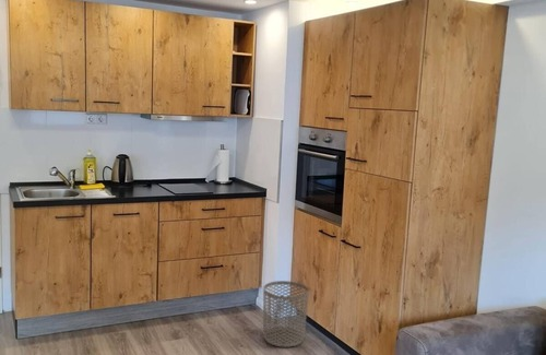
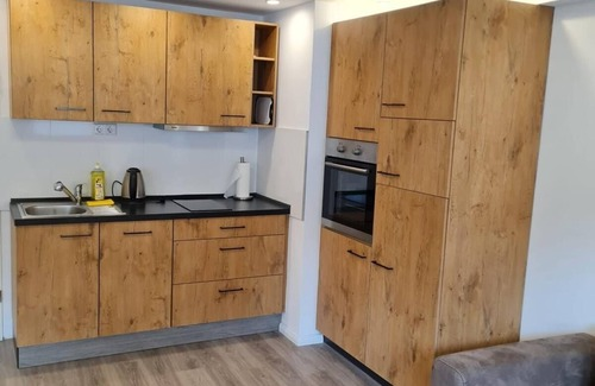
- waste bin [262,280,310,348]
